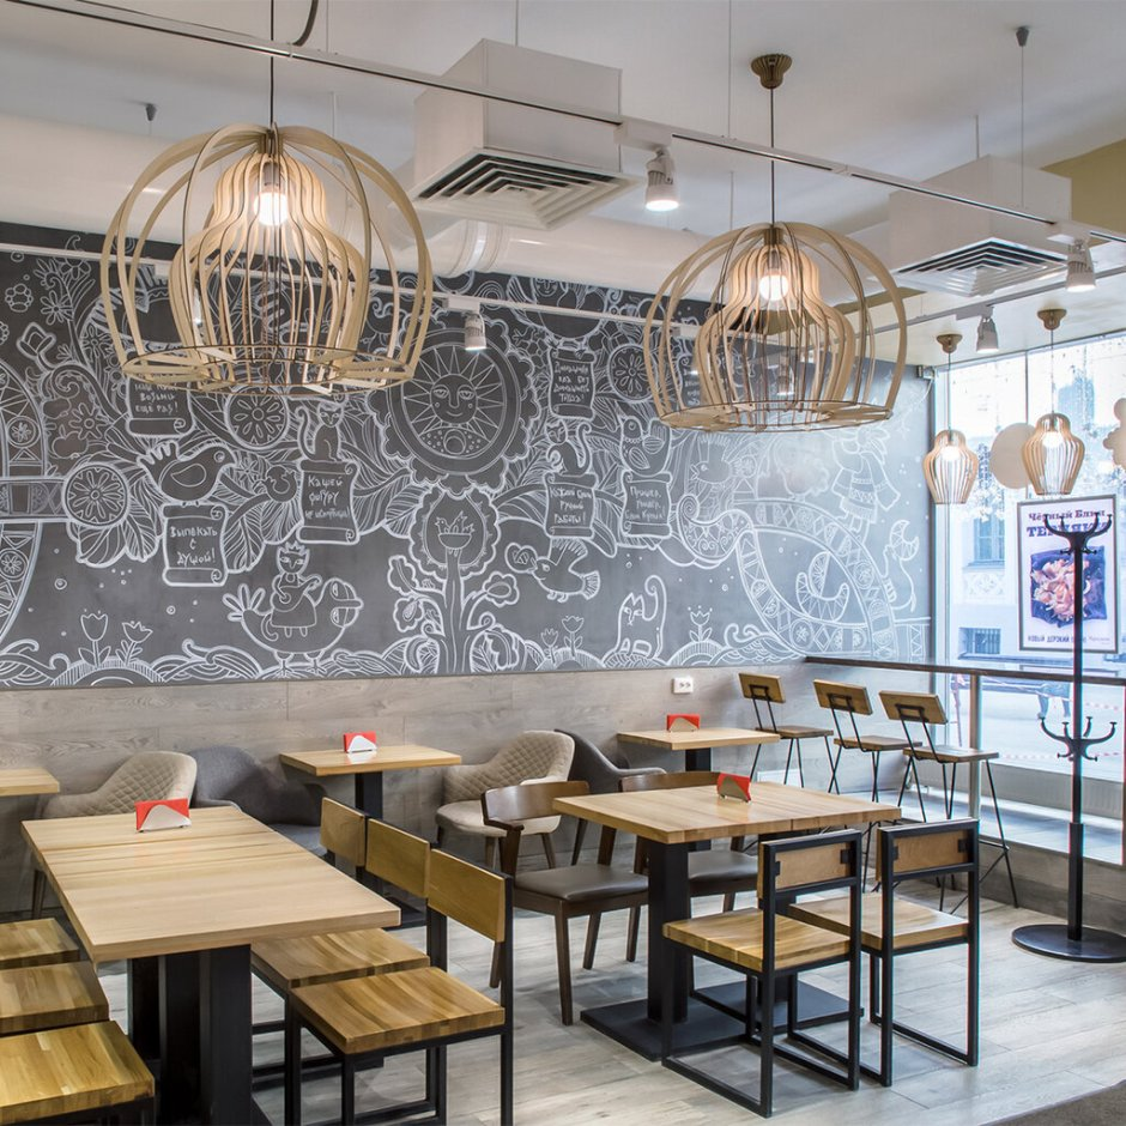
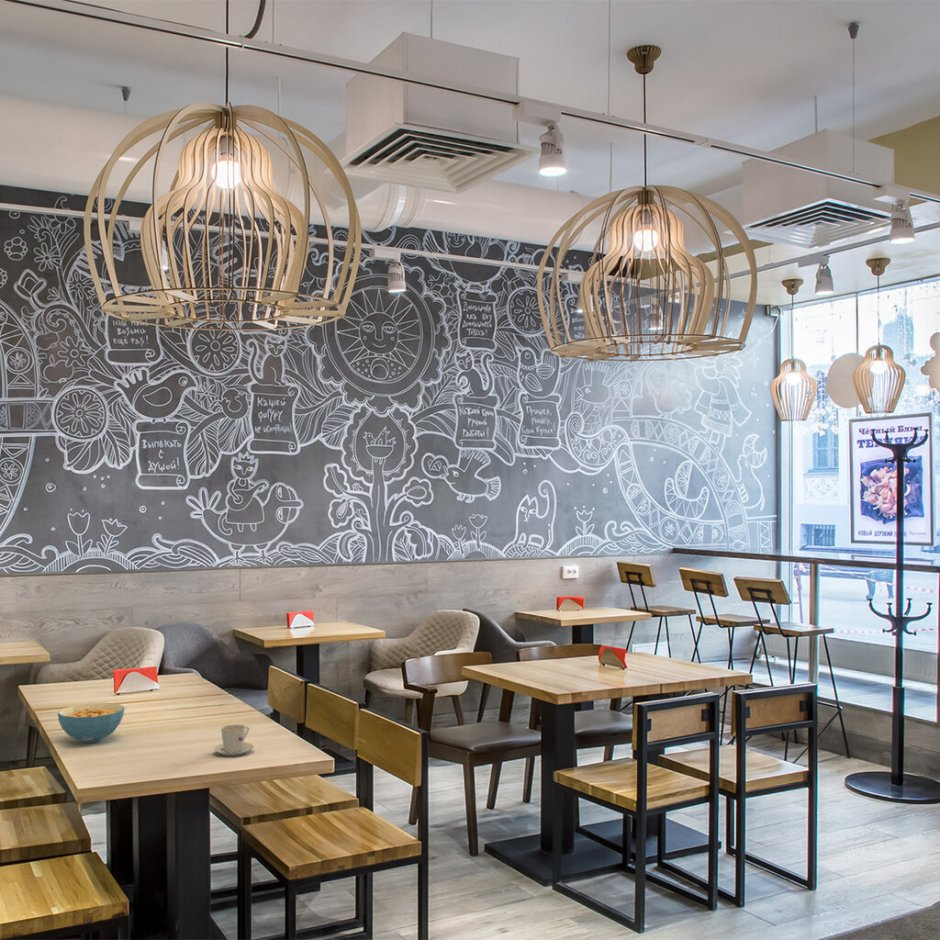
+ cereal bowl [57,702,126,744]
+ teacup [212,723,255,757]
